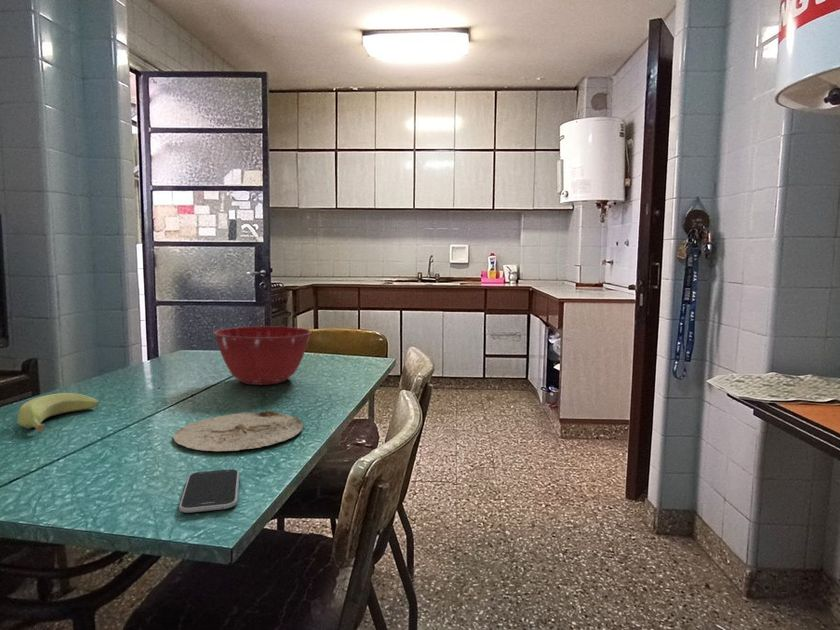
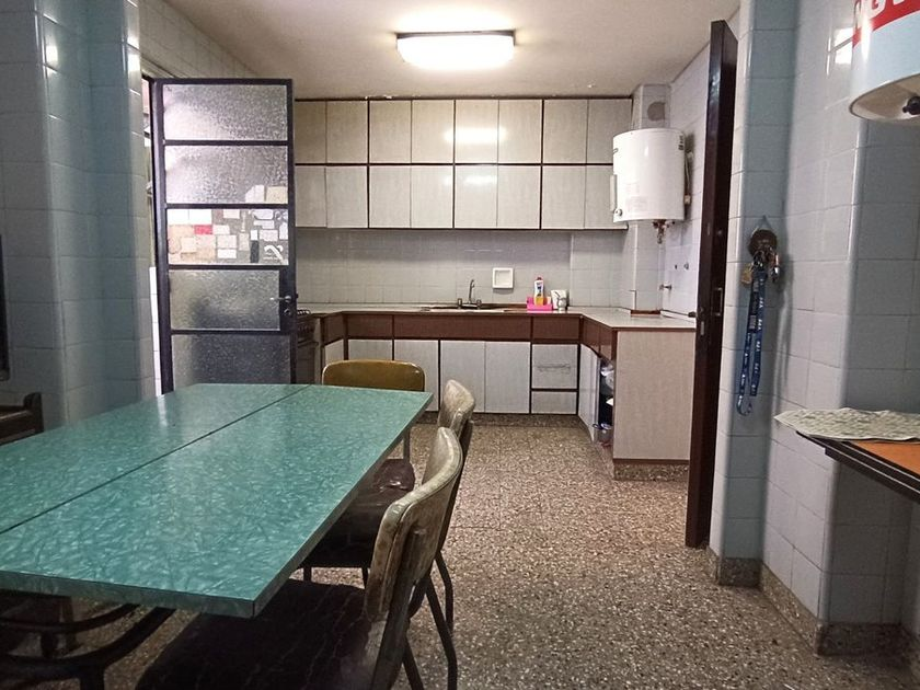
- banana [16,392,99,433]
- smartphone [178,468,240,514]
- mixing bowl [213,325,312,386]
- plate [172,409,304,452]
